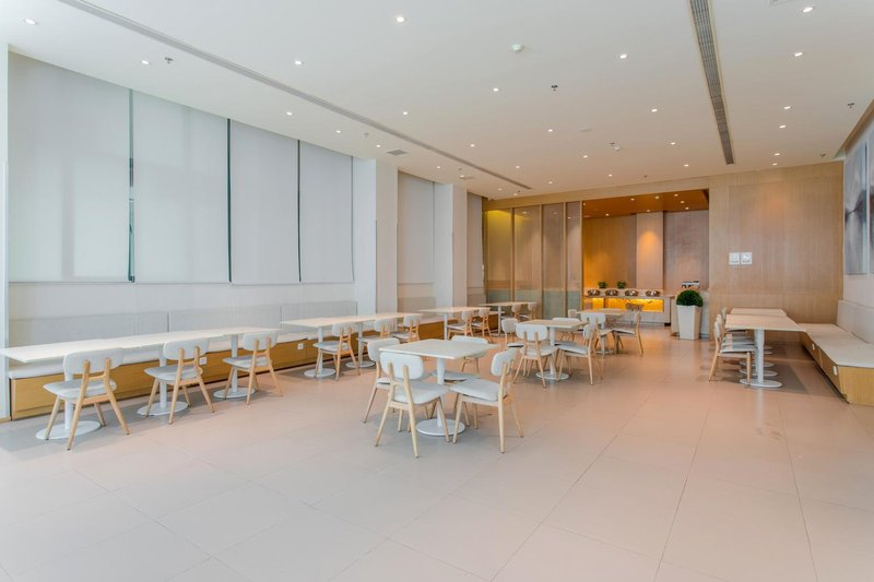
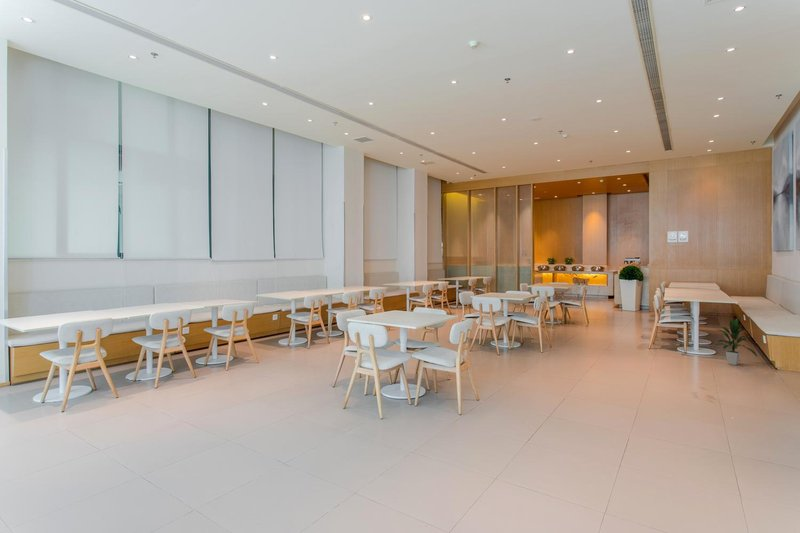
+ indoor plant [713,318,759,366]
